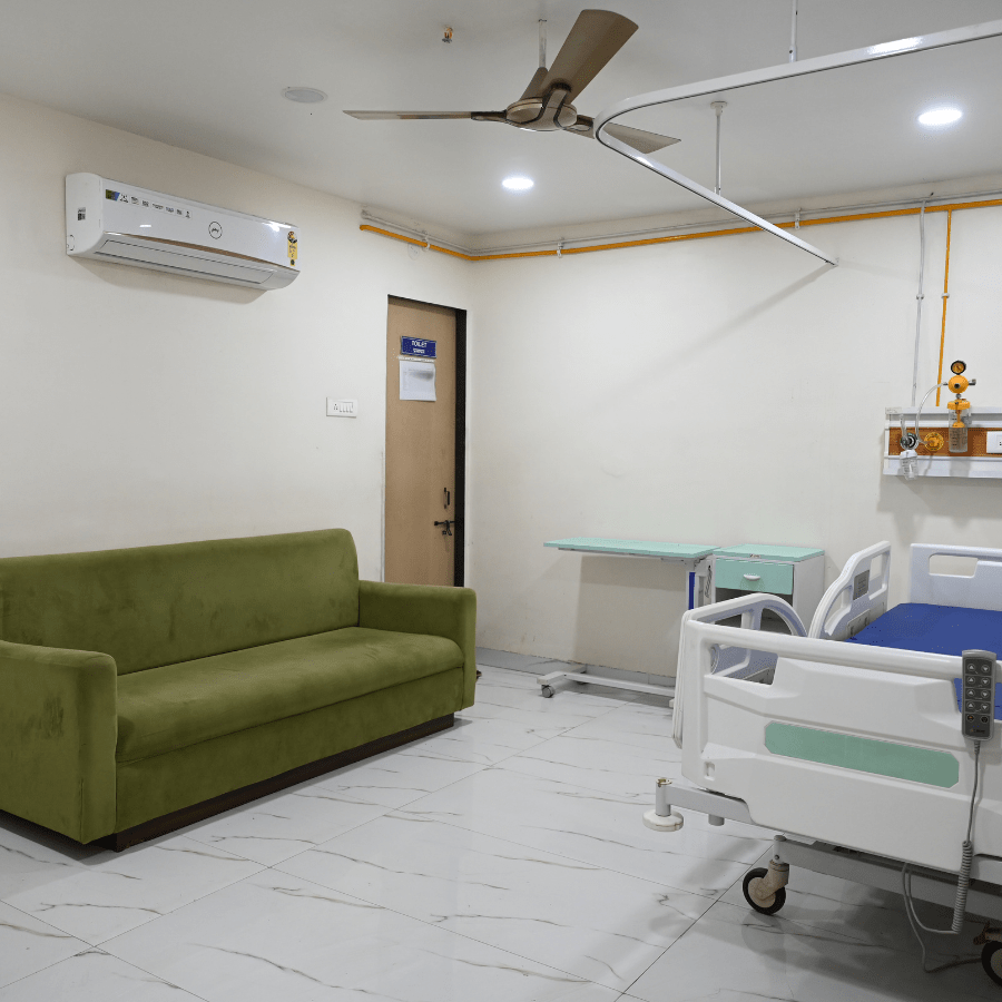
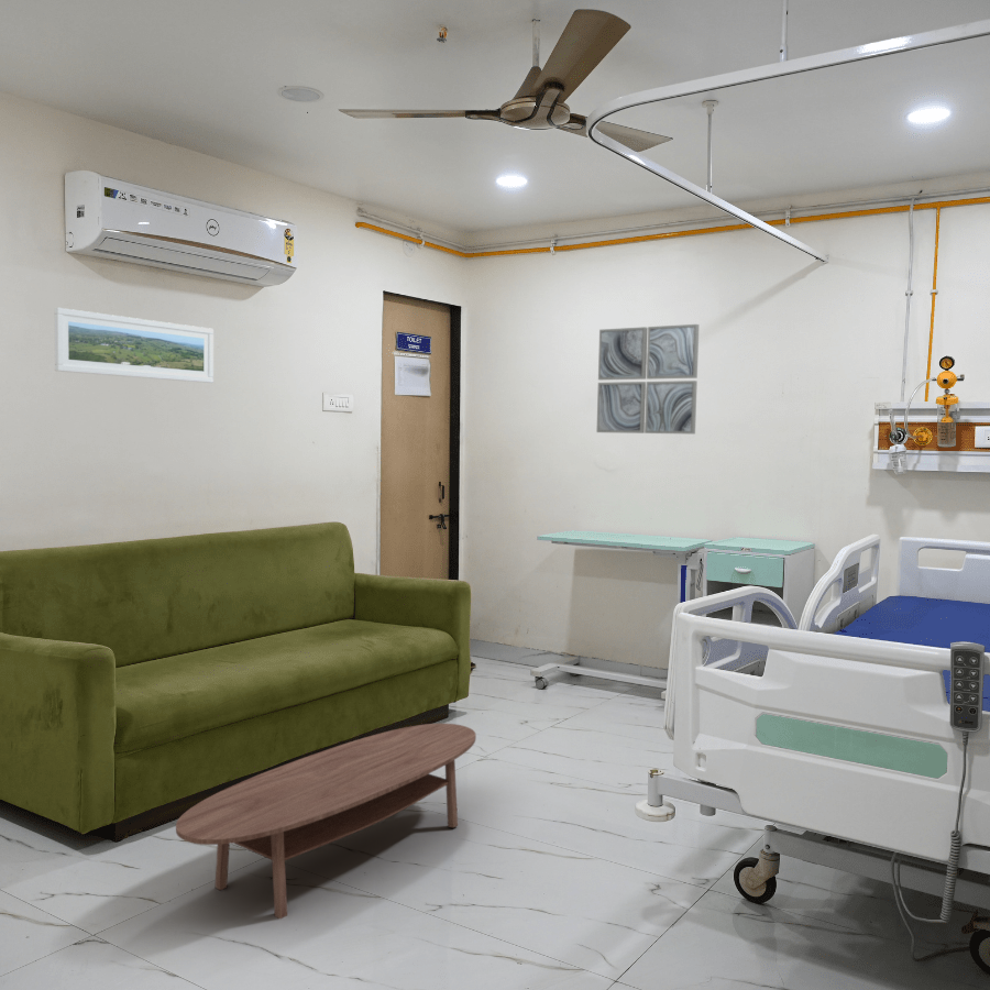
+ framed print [54,307,215,384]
+ coffee table [175,723,477,920]
+ wall art [595,323,700,436]
